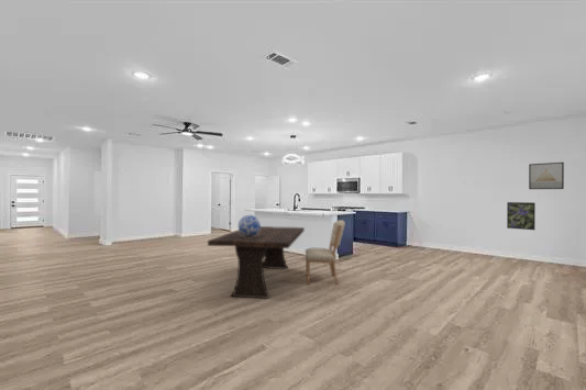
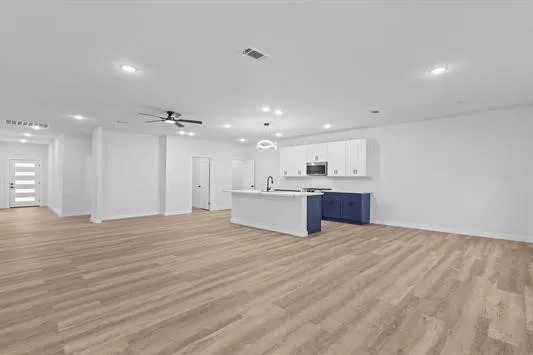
- dining table [207,225,306,300]
- wall art [528,161,565,190]
- decorative globe [237,214,262,237]
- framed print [506,201,537,231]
- chair [305,219,346,286]
